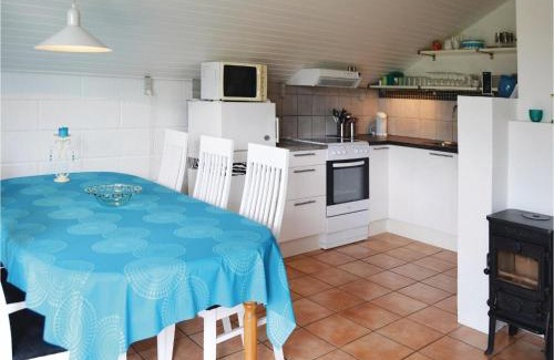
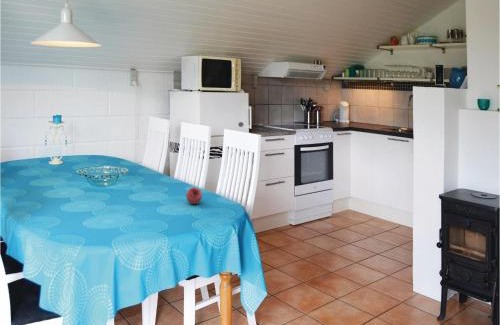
+ fruit [185,186,204,205]
